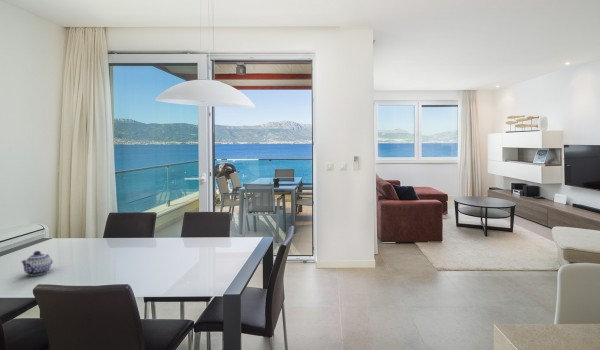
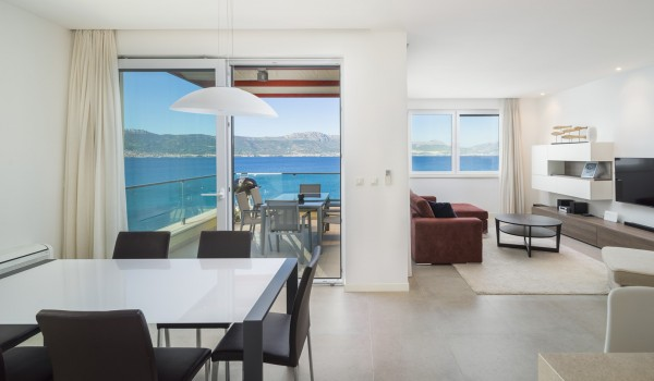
- teapot [20,250,54,277]
